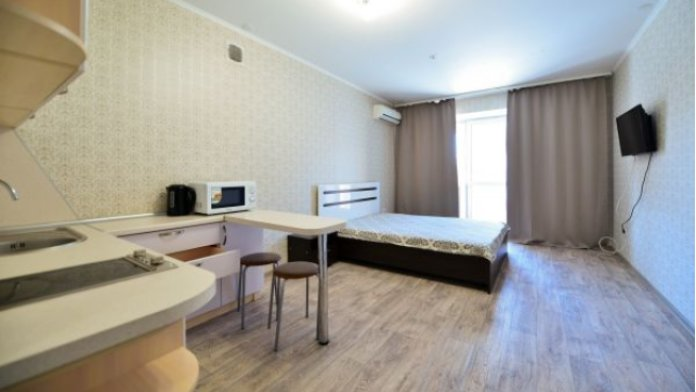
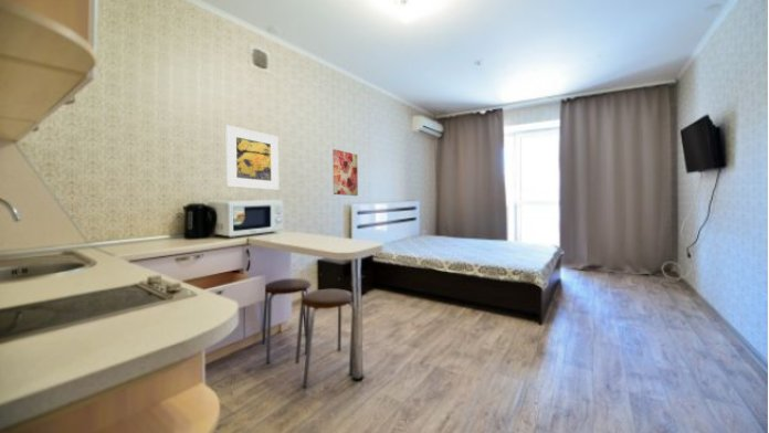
+ wall art [331,148,359,197]
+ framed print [224,124,280,191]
